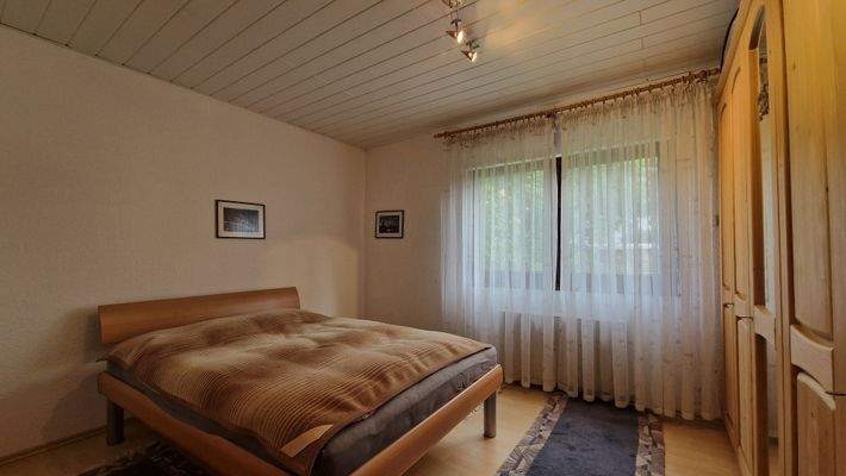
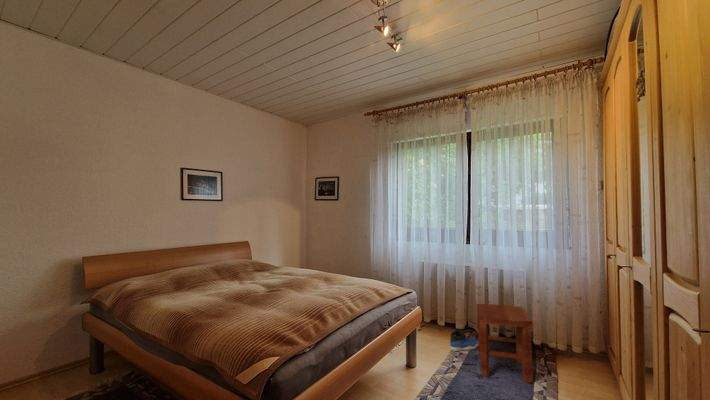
+ stool [476,303,534,383]
+ sneaker [449,328,479,352]
